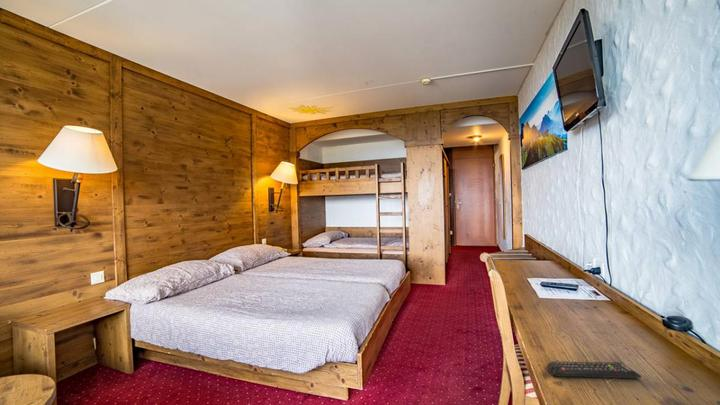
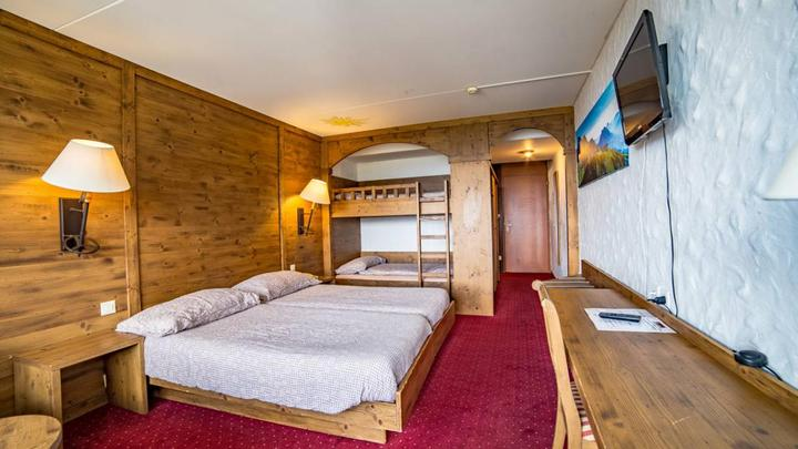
- remote control [546,360,642,379]
